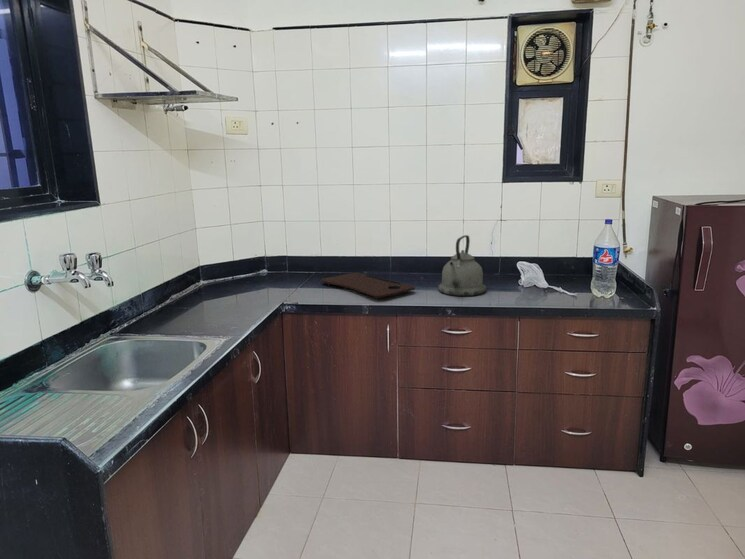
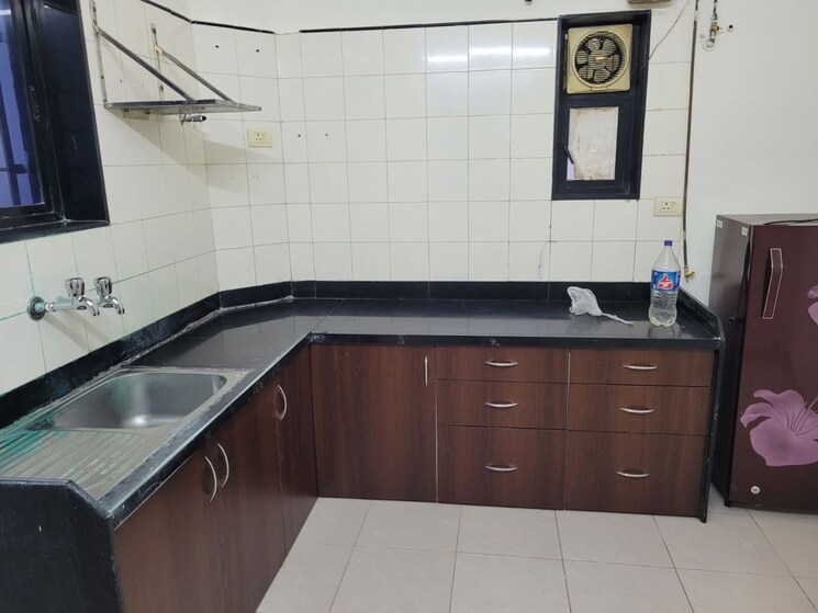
- kettle [437,234,487,297]
- cutting board [320,272,416,300]
